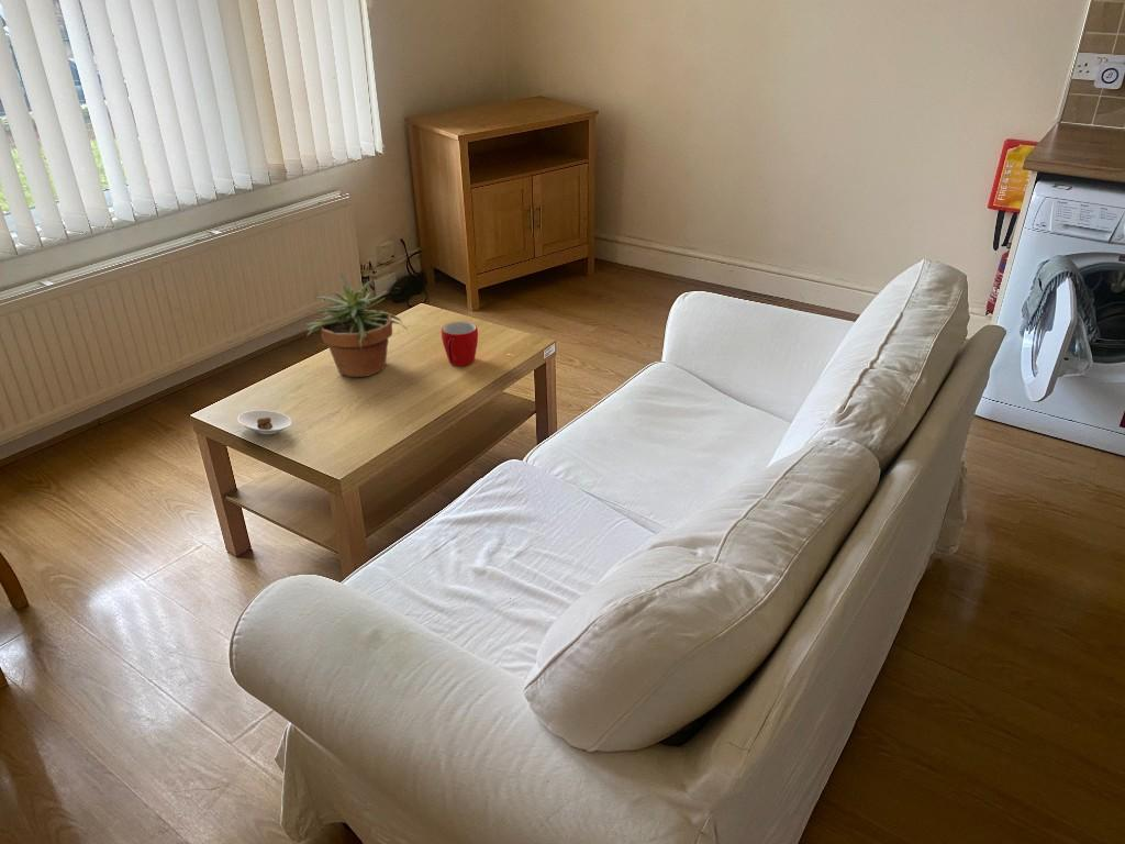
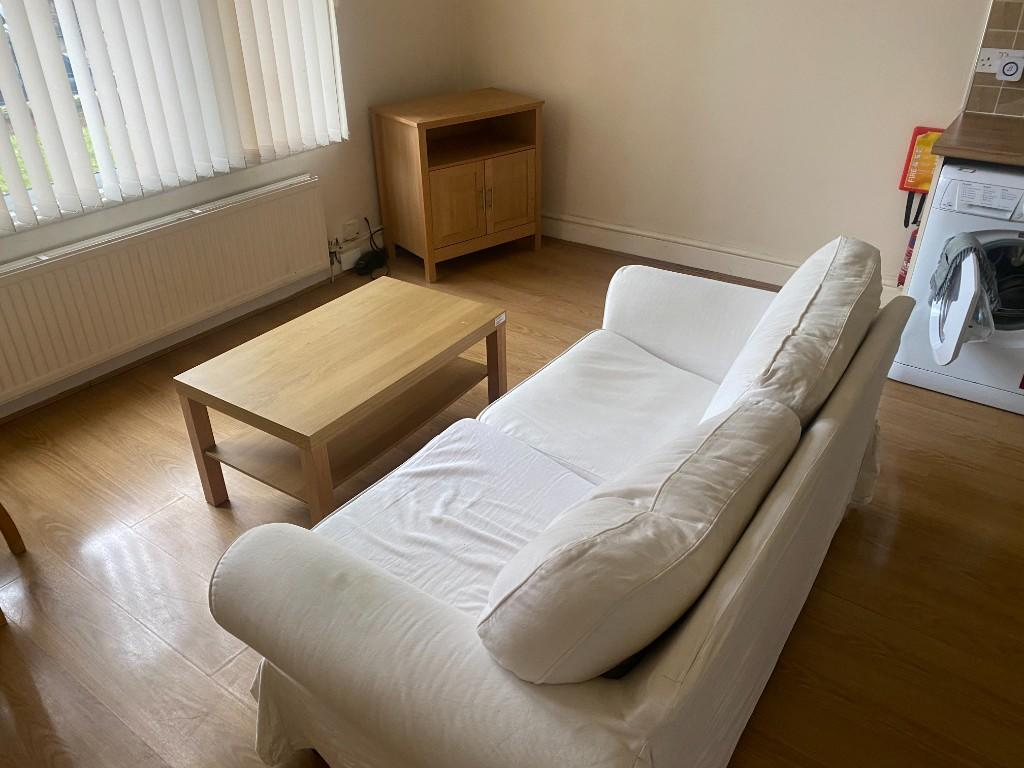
- potted plant [305,271,409,378]
- mug [441,321,479,367]
- saucer [236,409,292,435]
